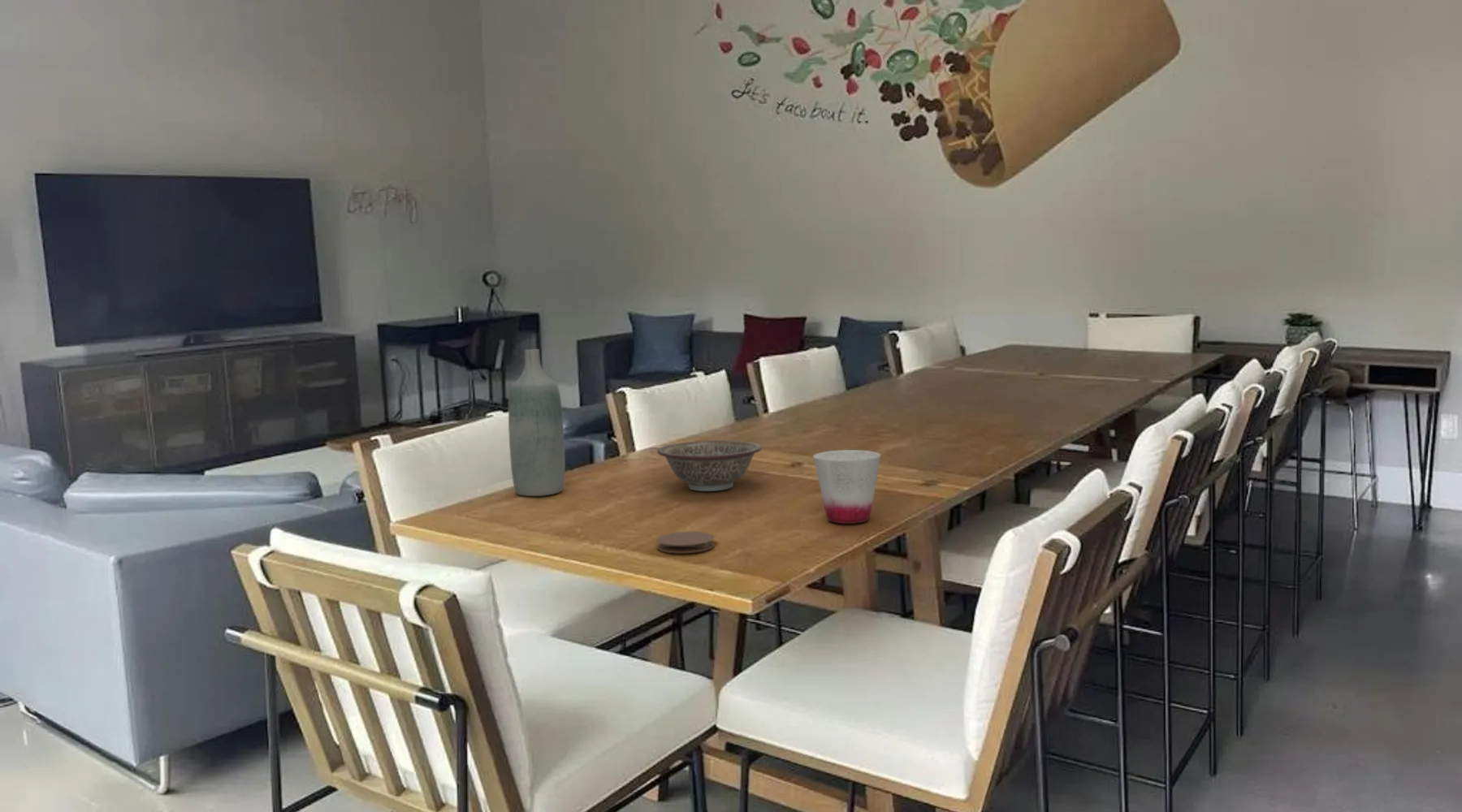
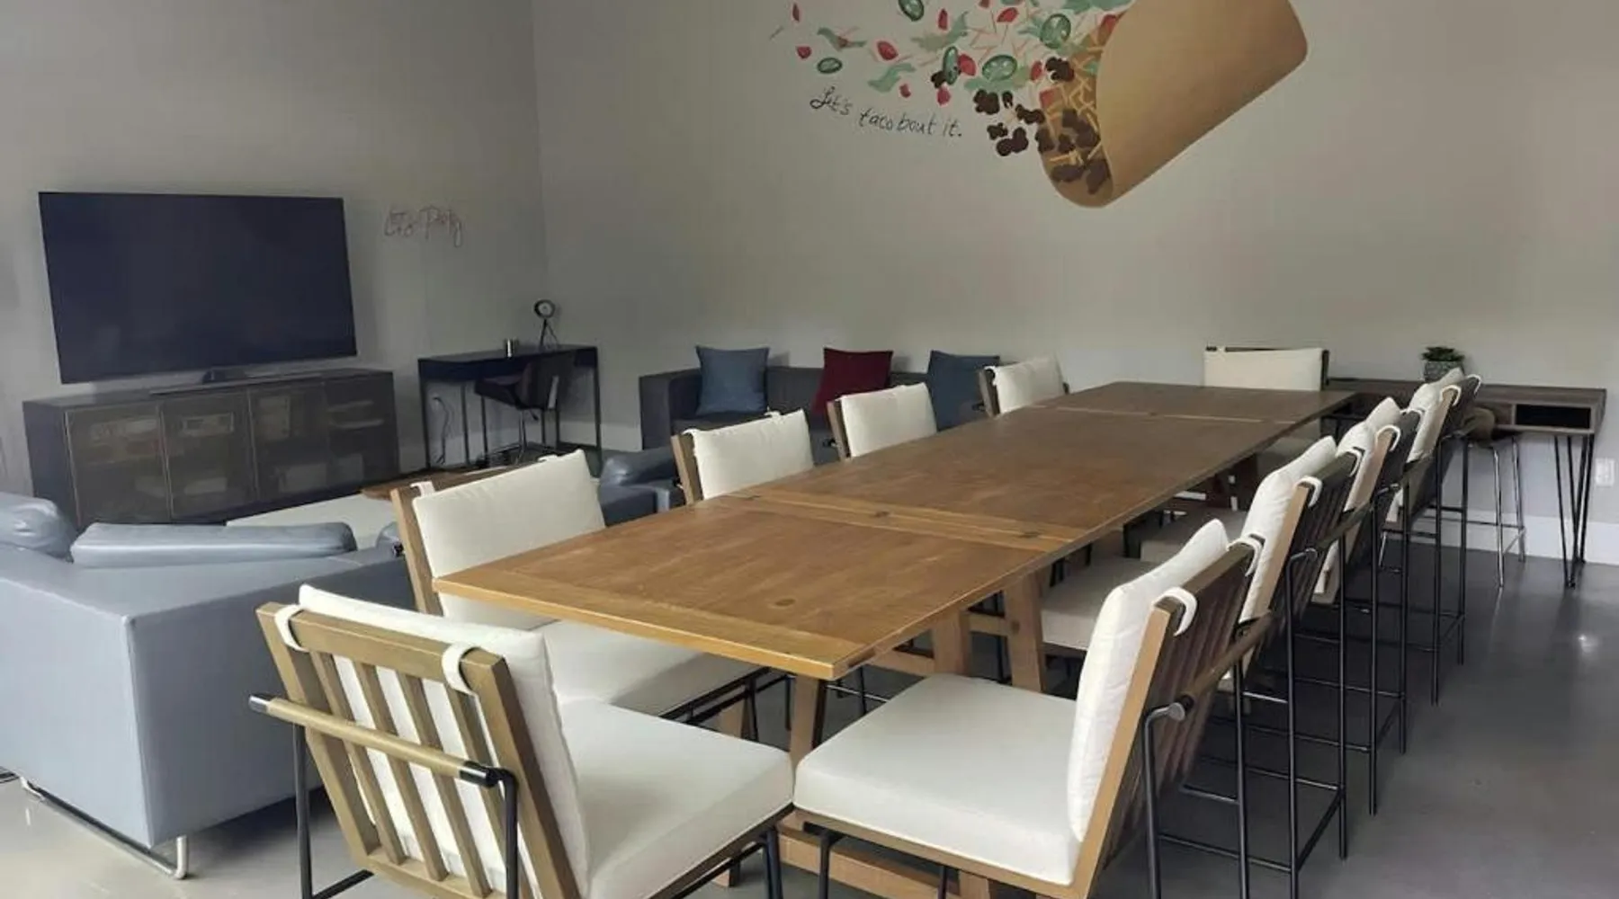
- decorative bowl [656,439,763,492]
- coaster [655,531,716,554]
- cup [812,449,882,525]
- bottle [508,348,566,497]
